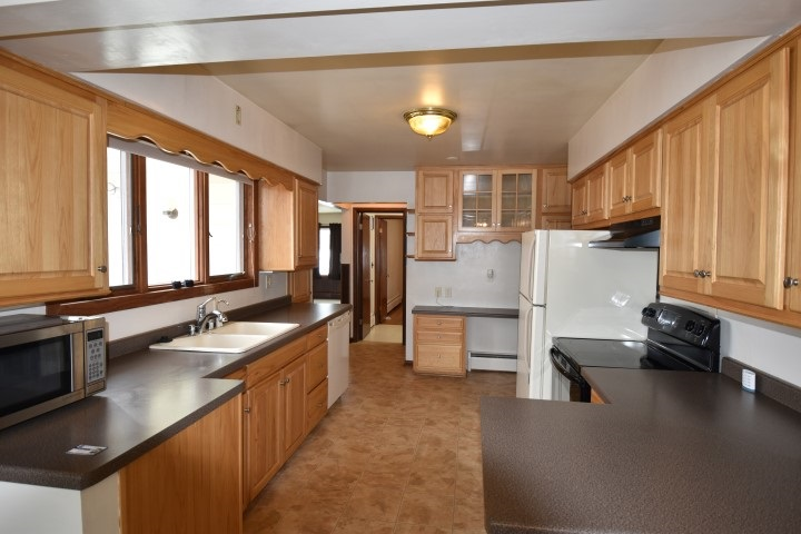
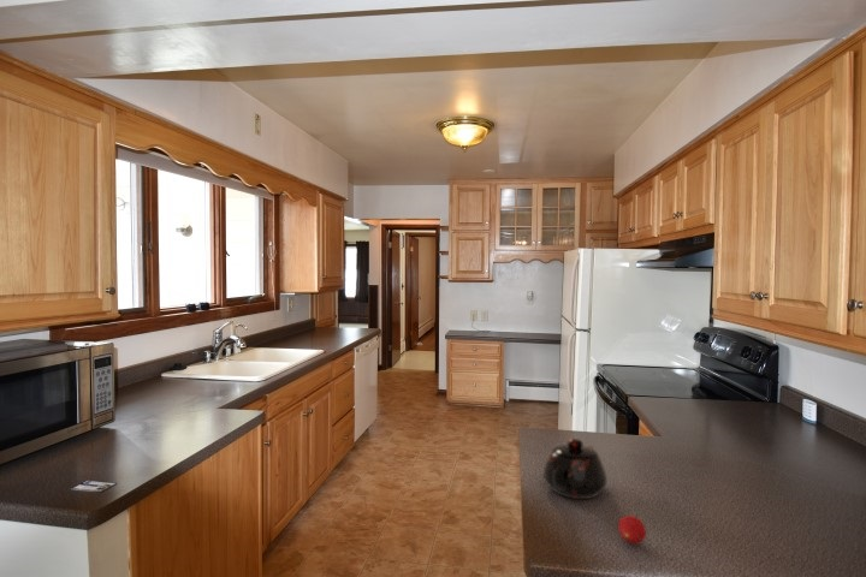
+ fruit [617,514,647,546]
+ teapot [541,438,609,500]
